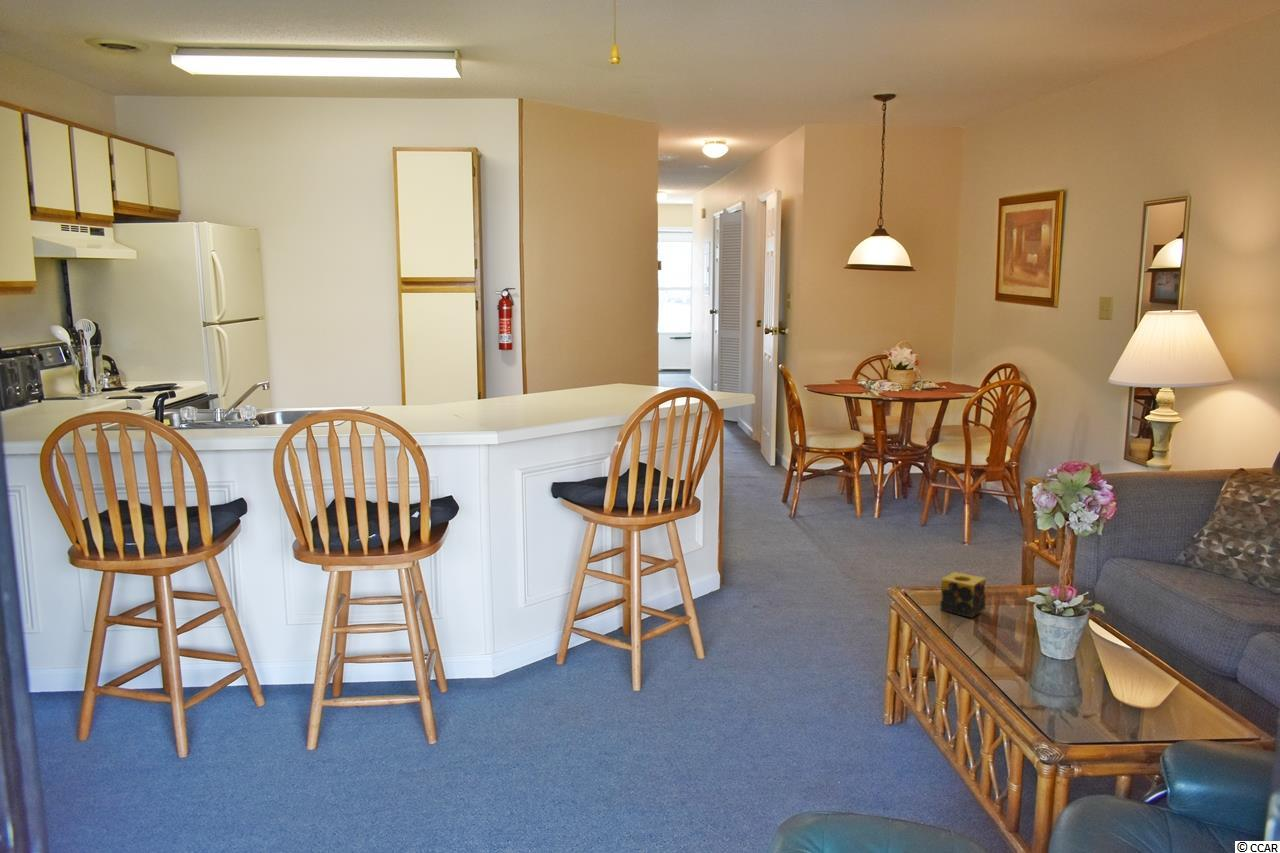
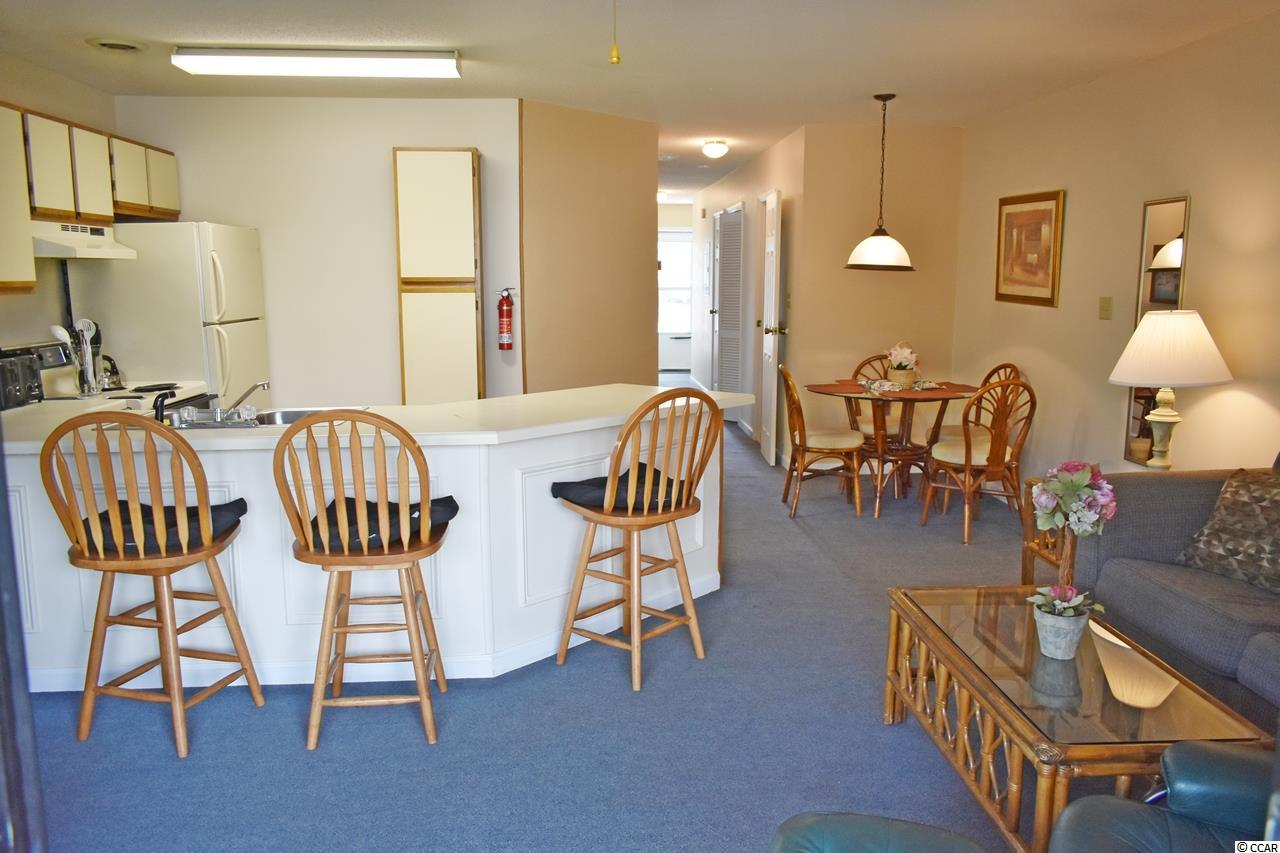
- candle [939,571,987,618]
